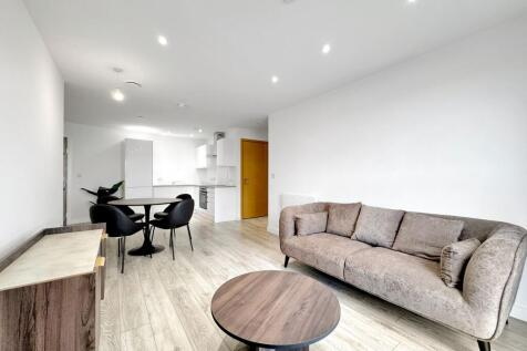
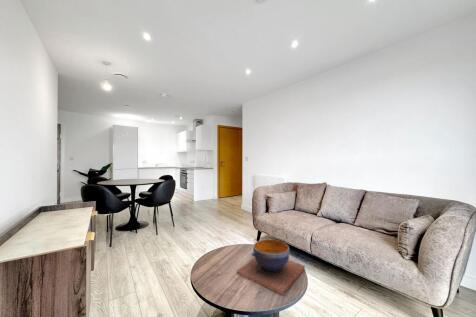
+ decorative bowl [236,238,306,296]
